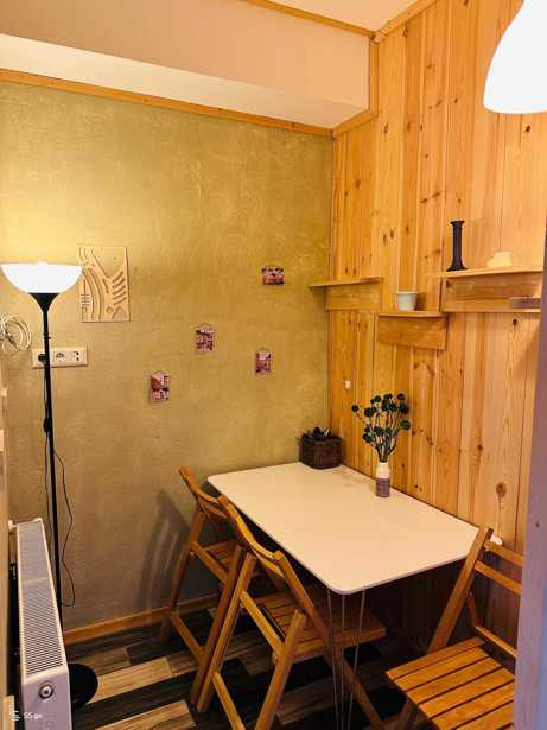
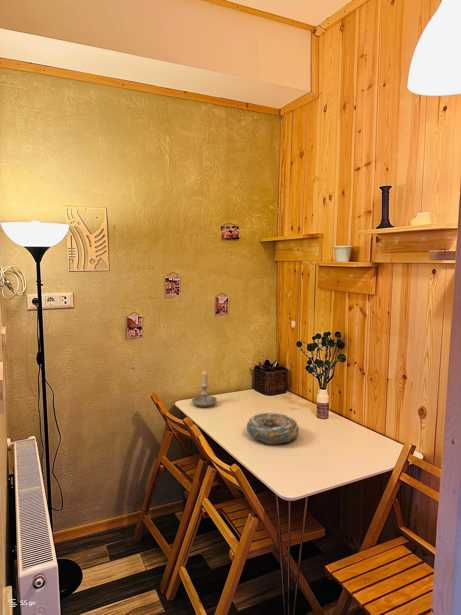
+ decorative bowl [246,412,300,445]
+ candle [191,370,218,408]
